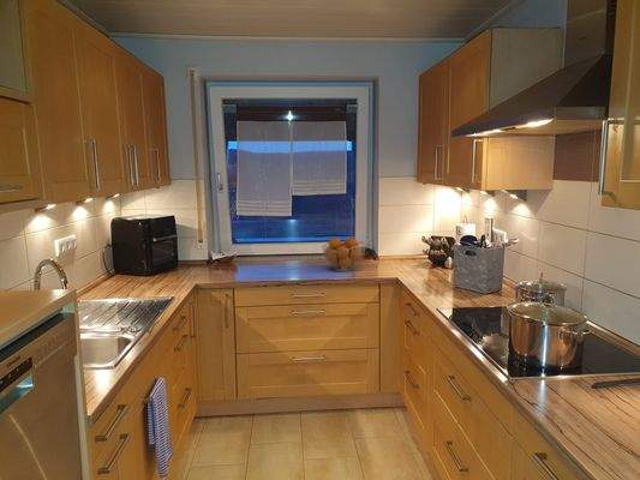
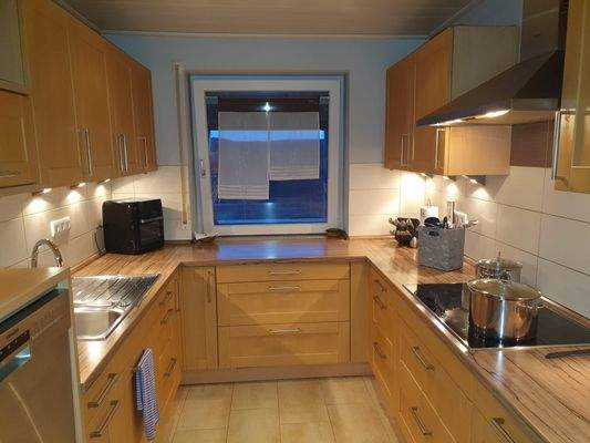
- fruit basket [321,236,366,272]
